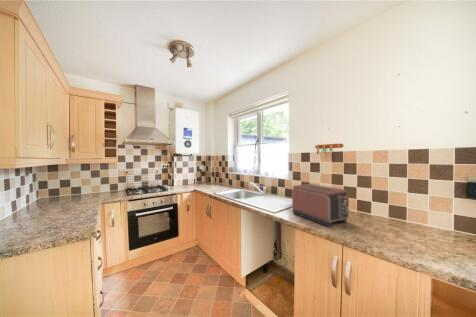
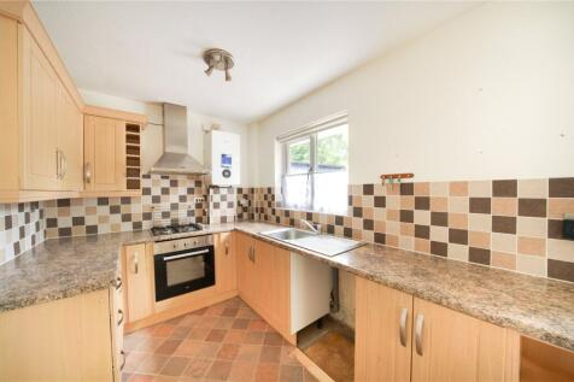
- toaster [291,183,350,228]
